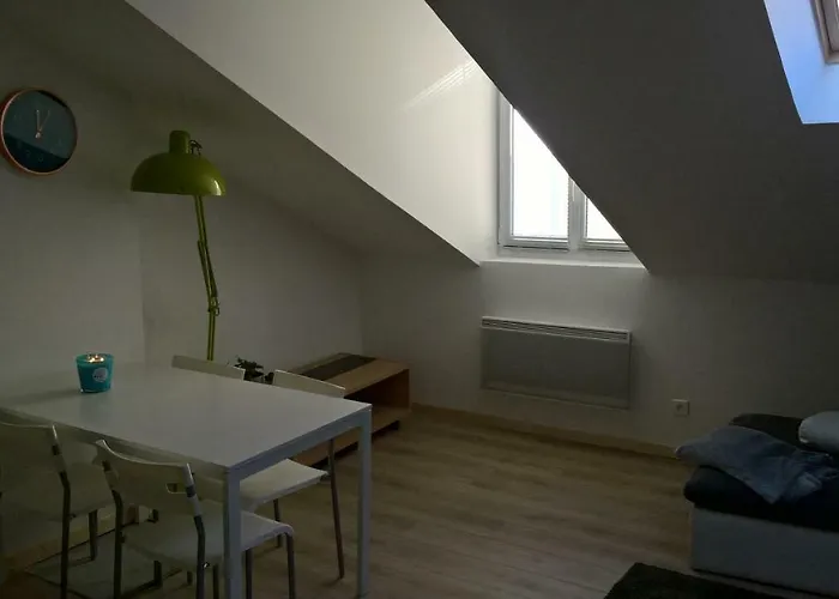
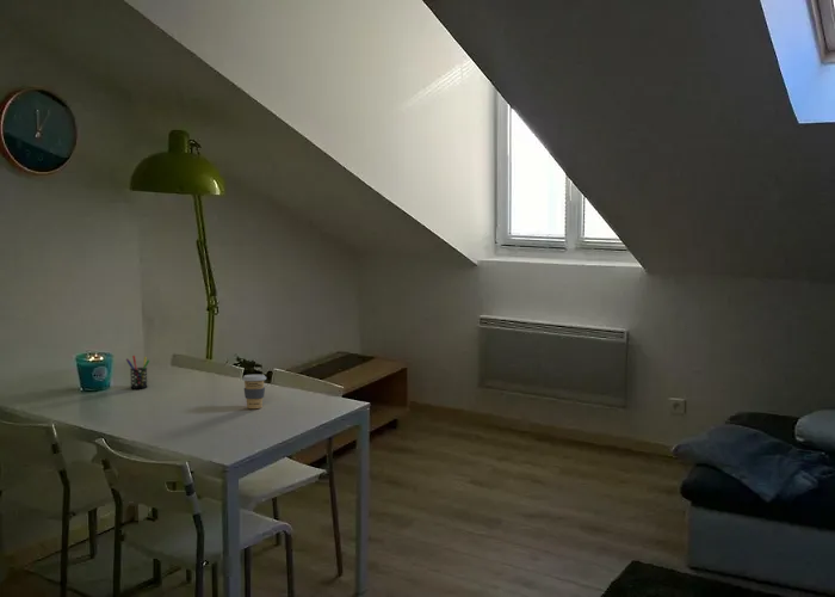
+ pen holder [125,355,150,390]
+ coffee cup [241,374,267,410]
